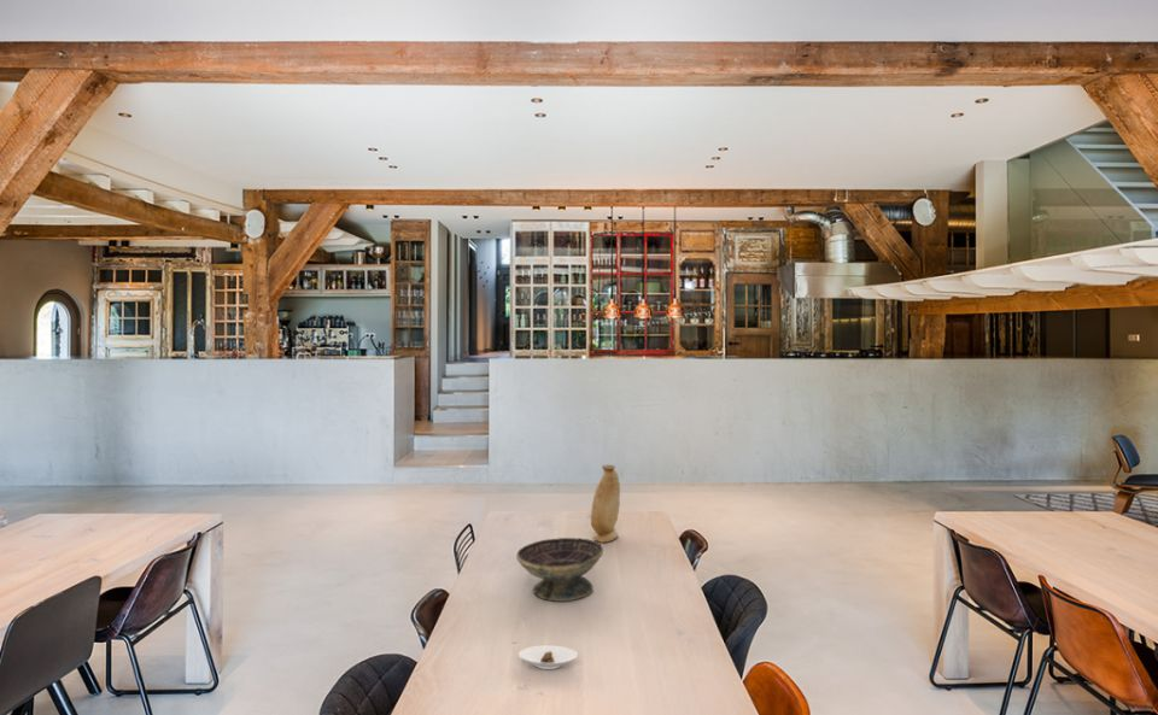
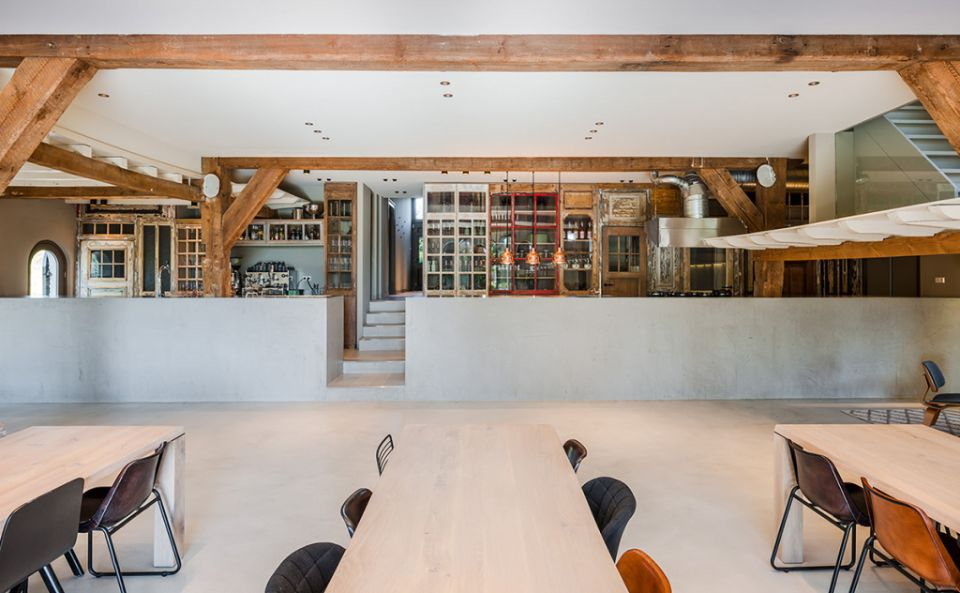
- decorative bowl [515,537,604,603]
- vase [590,463,621,544]
- saucer [517,645,579,670]
